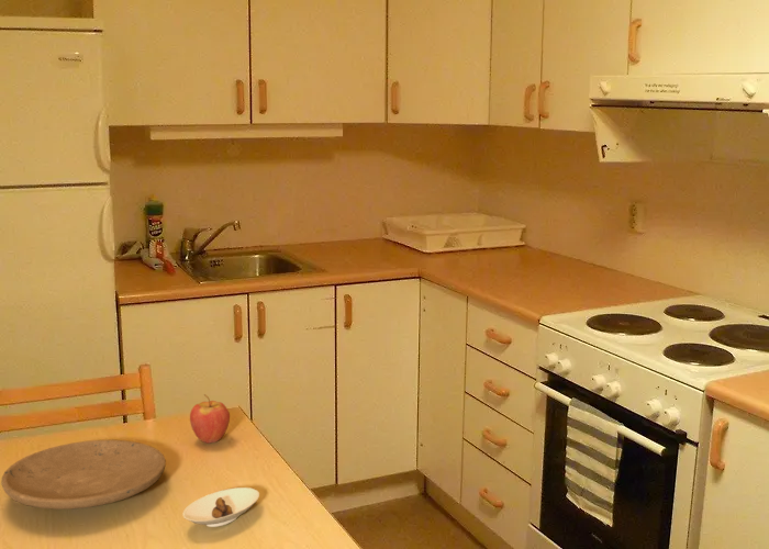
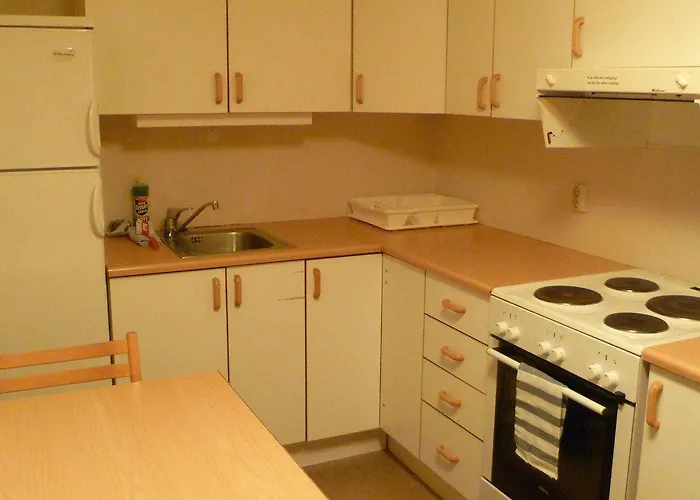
- saucer [181,486,260,528]
- plate [0,439,167,511]
- fruit [189,393,231,445]
